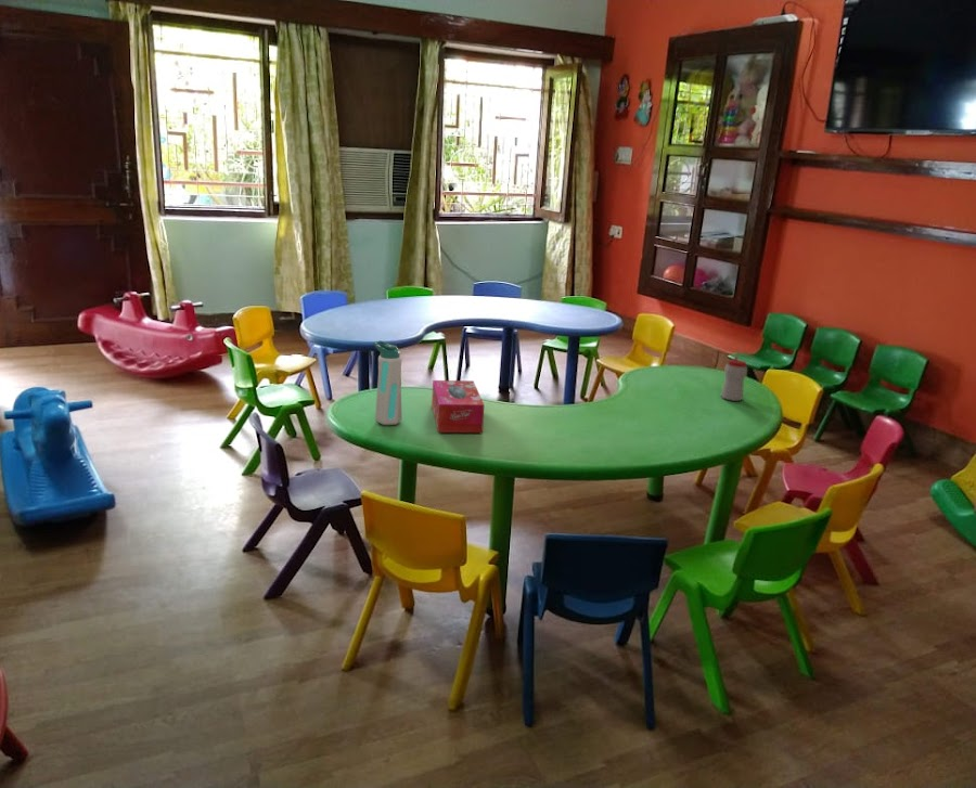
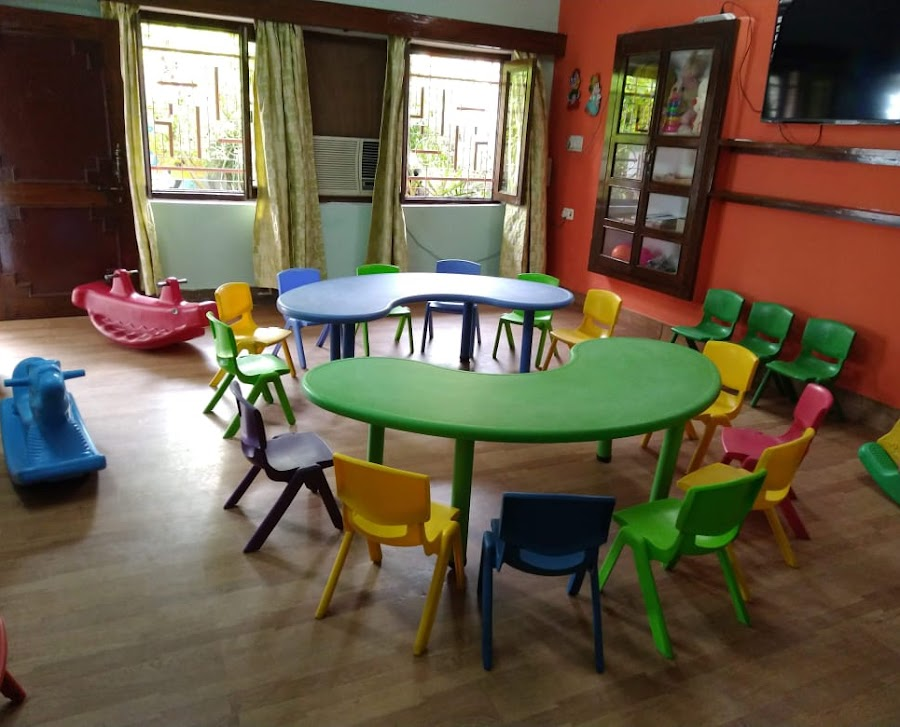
- water bottle [372,340,403,426]
- sippy cup [720,354,748,402]
- tissue box [431,379,486,434]
